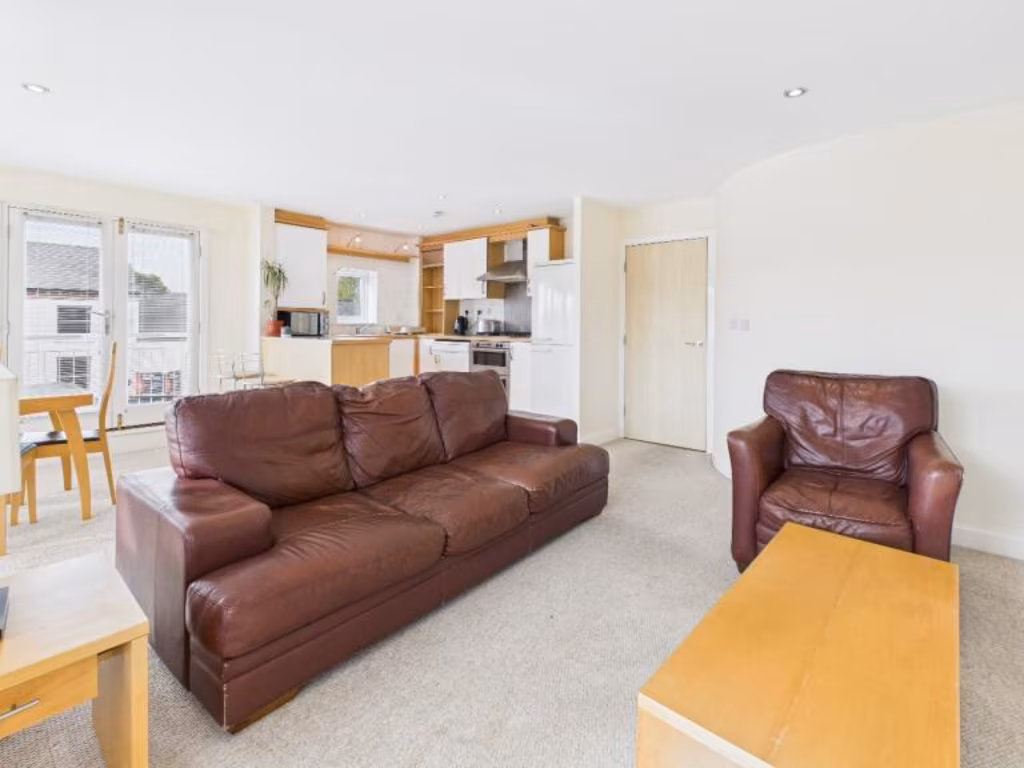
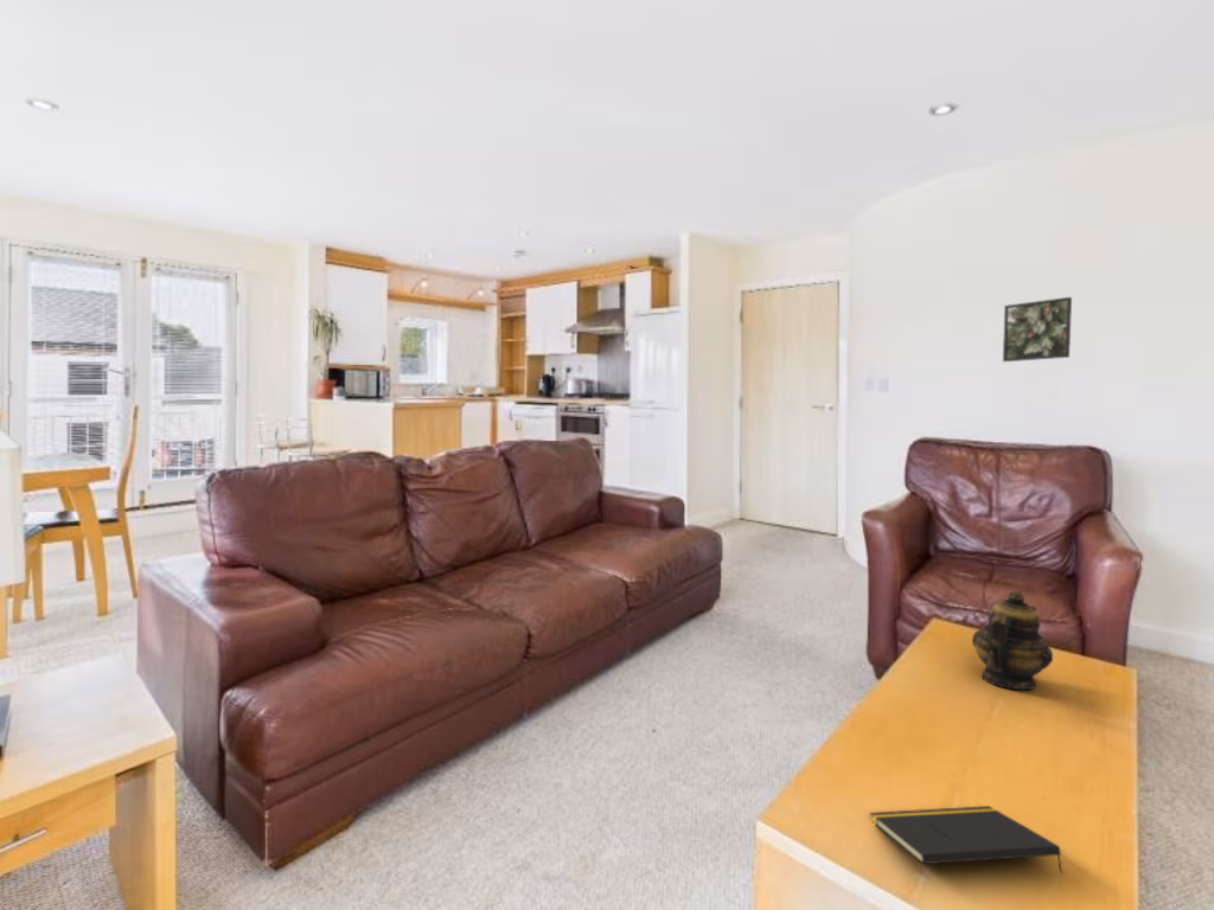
+ teapot [971,589,1054,691]
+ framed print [1002,296,1073,363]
+ notepad [869,805,1063,874]
